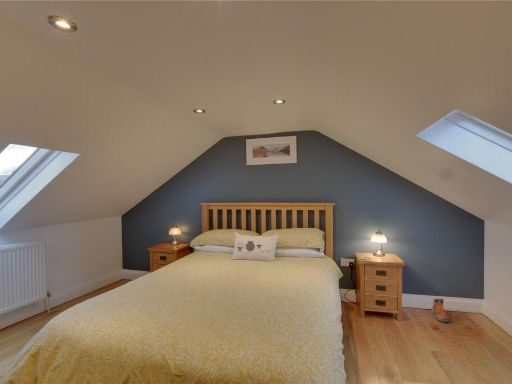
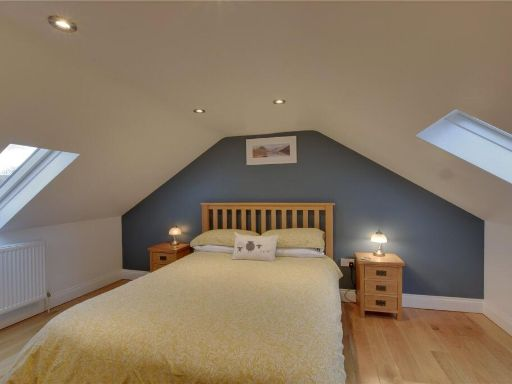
- sneaker [431,297,451,323]
